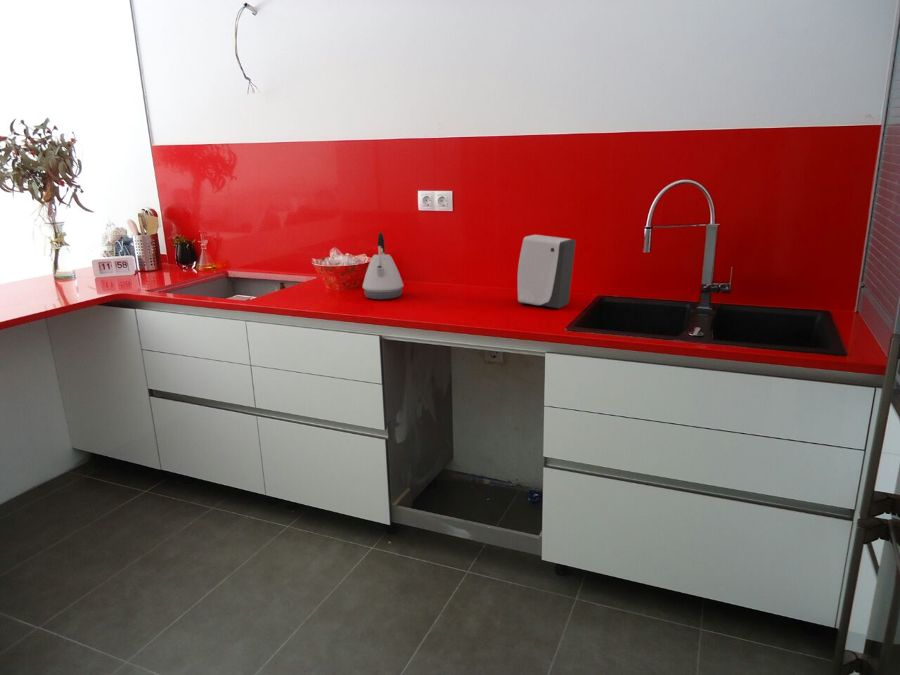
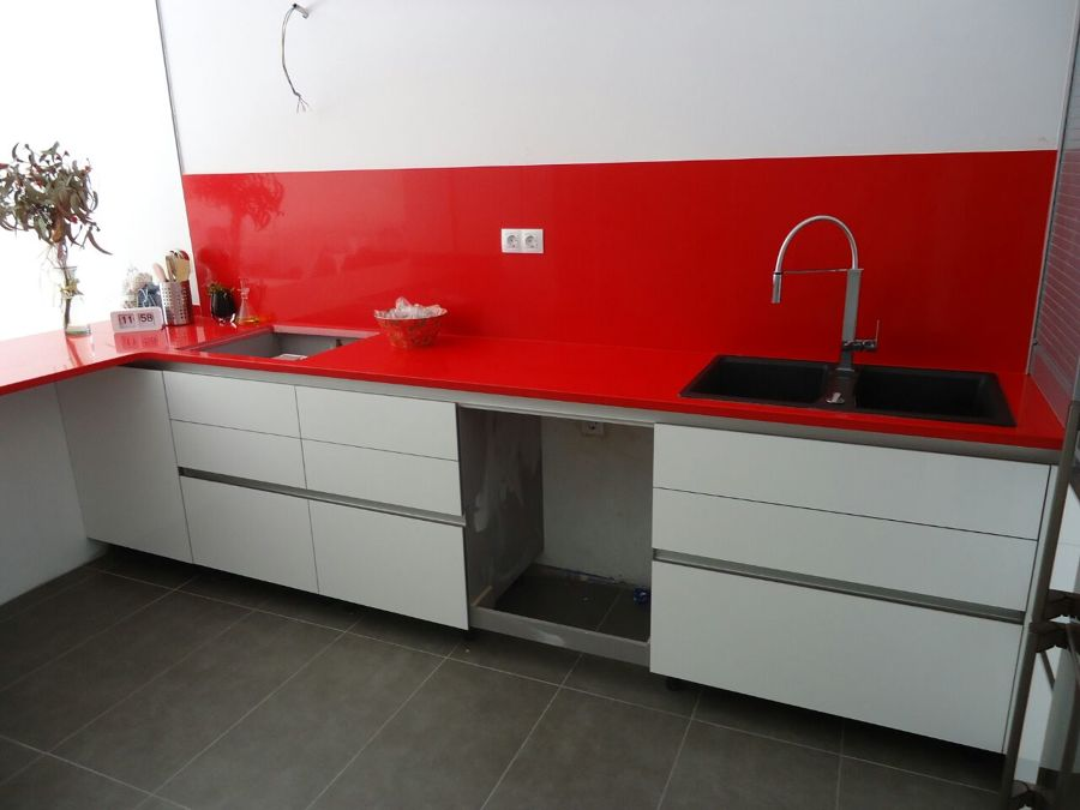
- kettle [362,231,404,300]
- soap dispenser [517,234,576,310]
